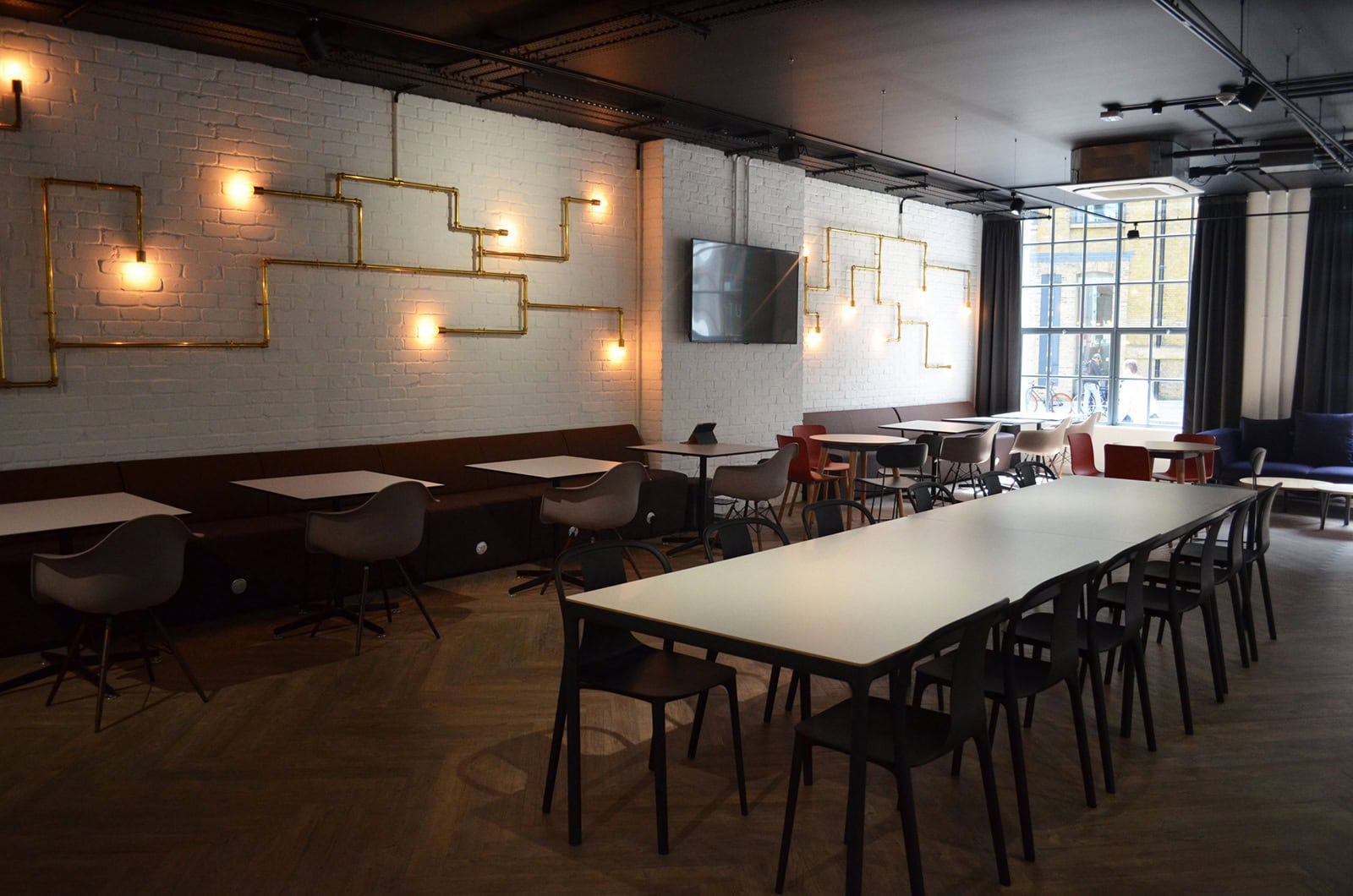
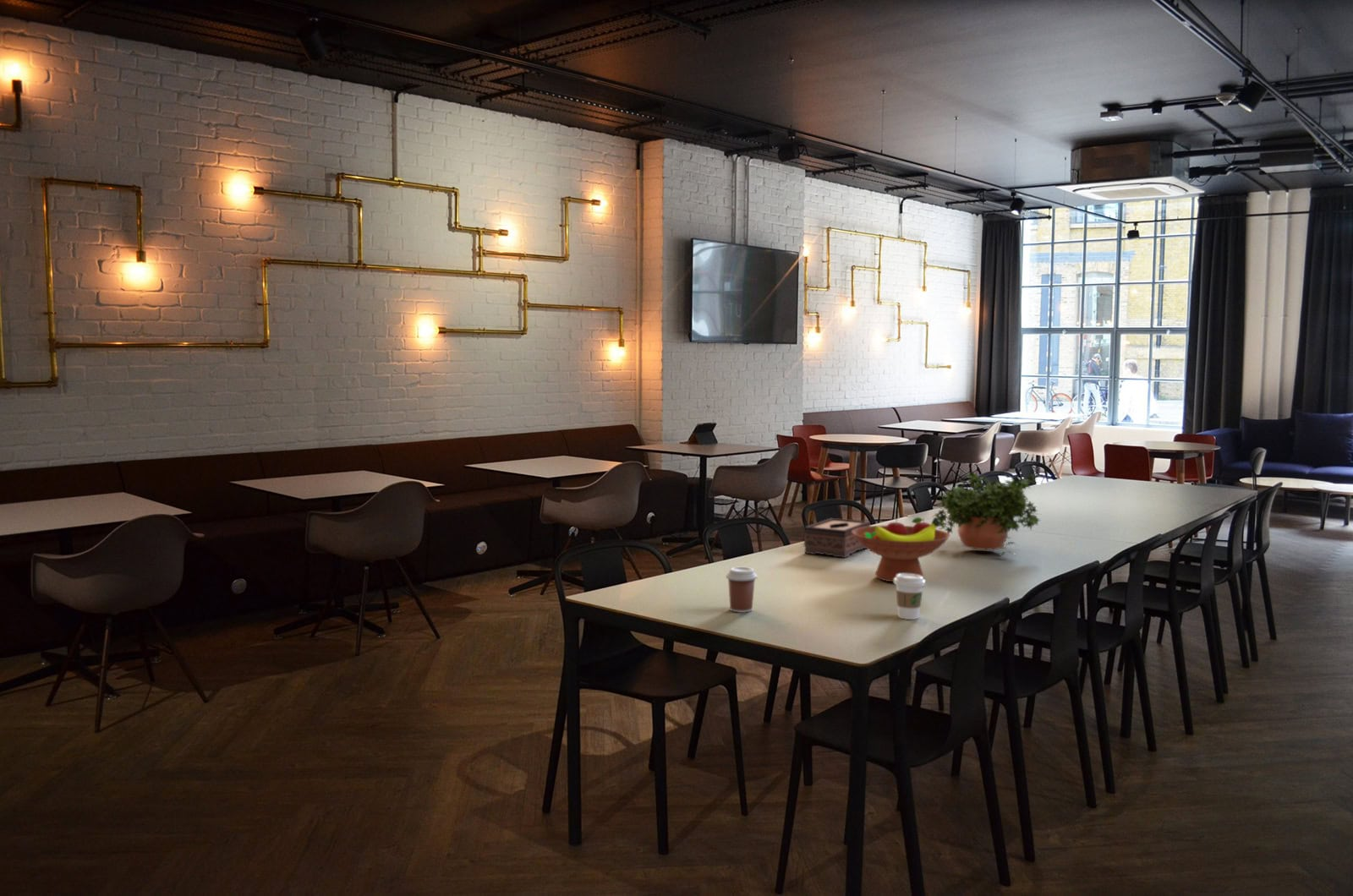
+ tissue box [803,517,871,559]
+ potted plant [929,470,1044,559]
+ coffee cup [725,566,759,614]
+ fruit bowl [852,516,950,583]
+ coffee cup [893,573,926,620]
